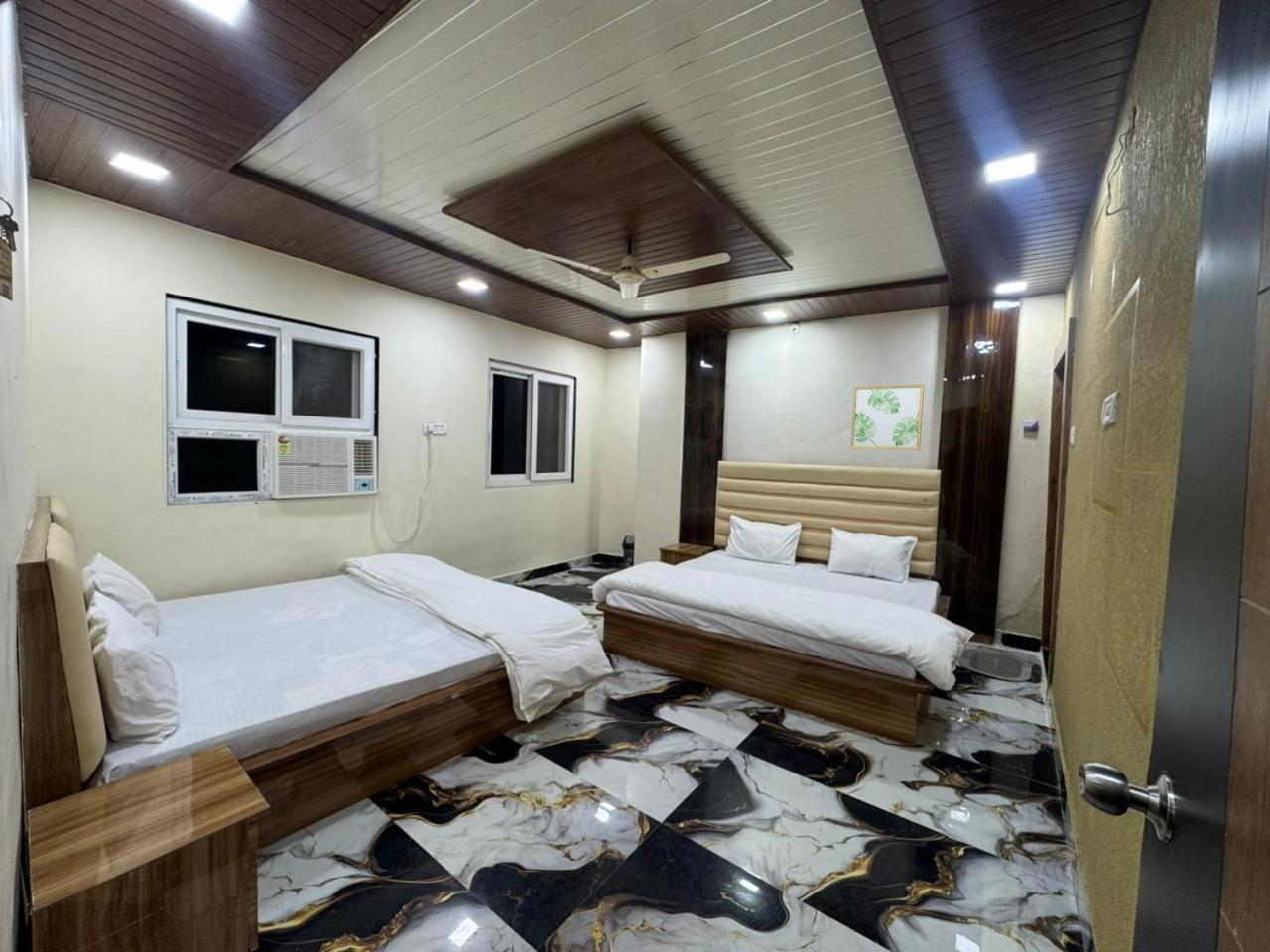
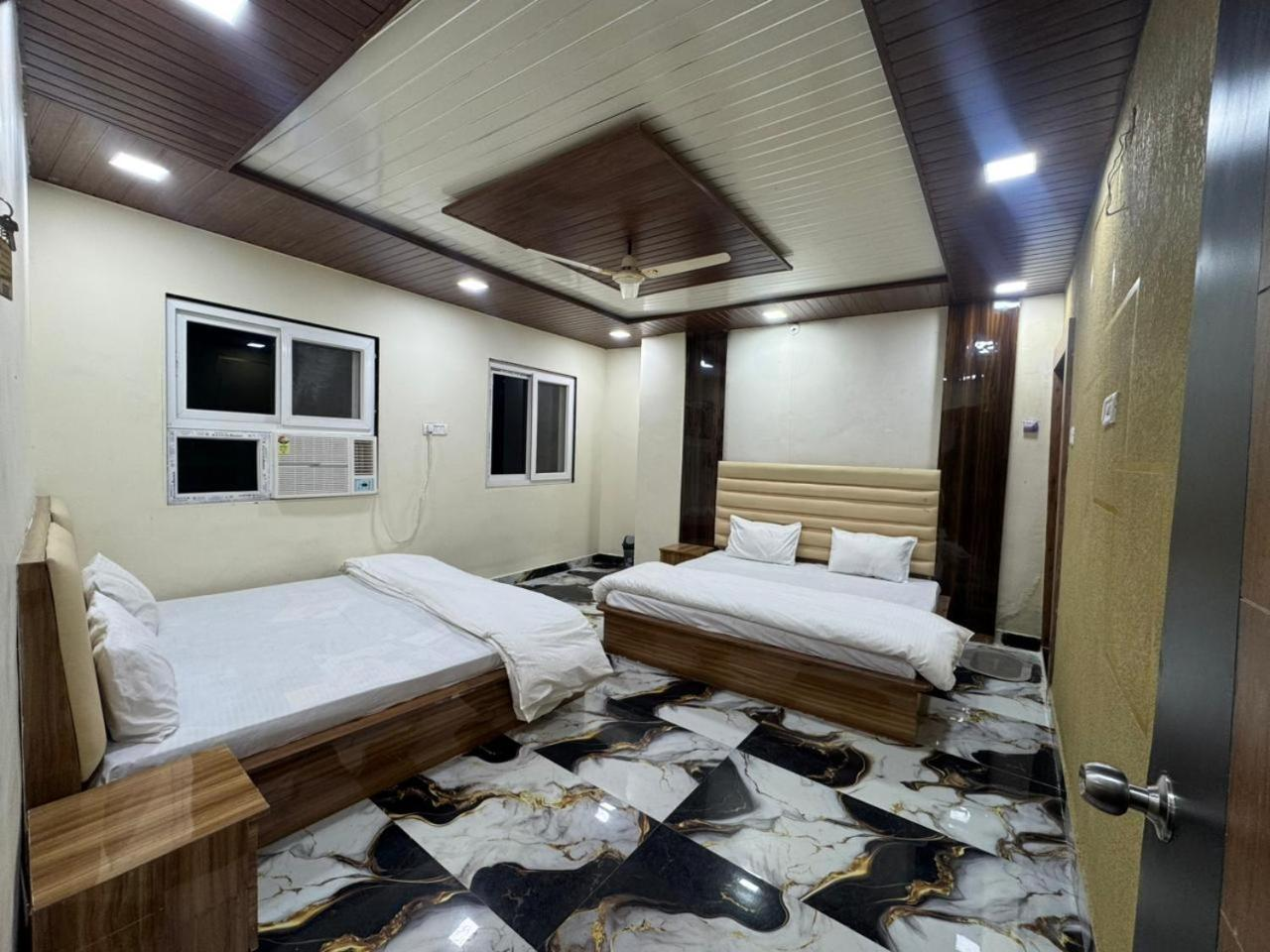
- wall art [849,384,925,451]
